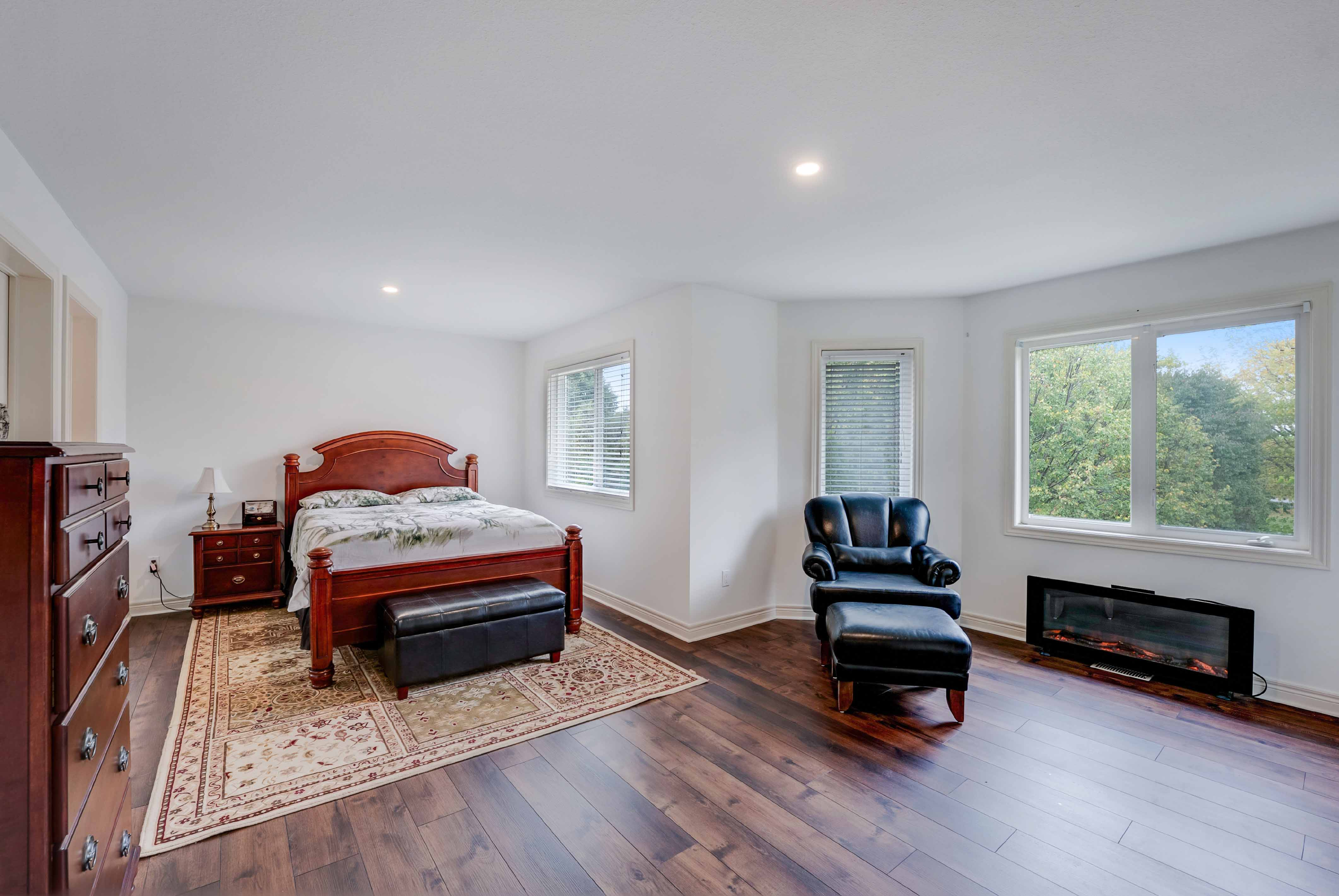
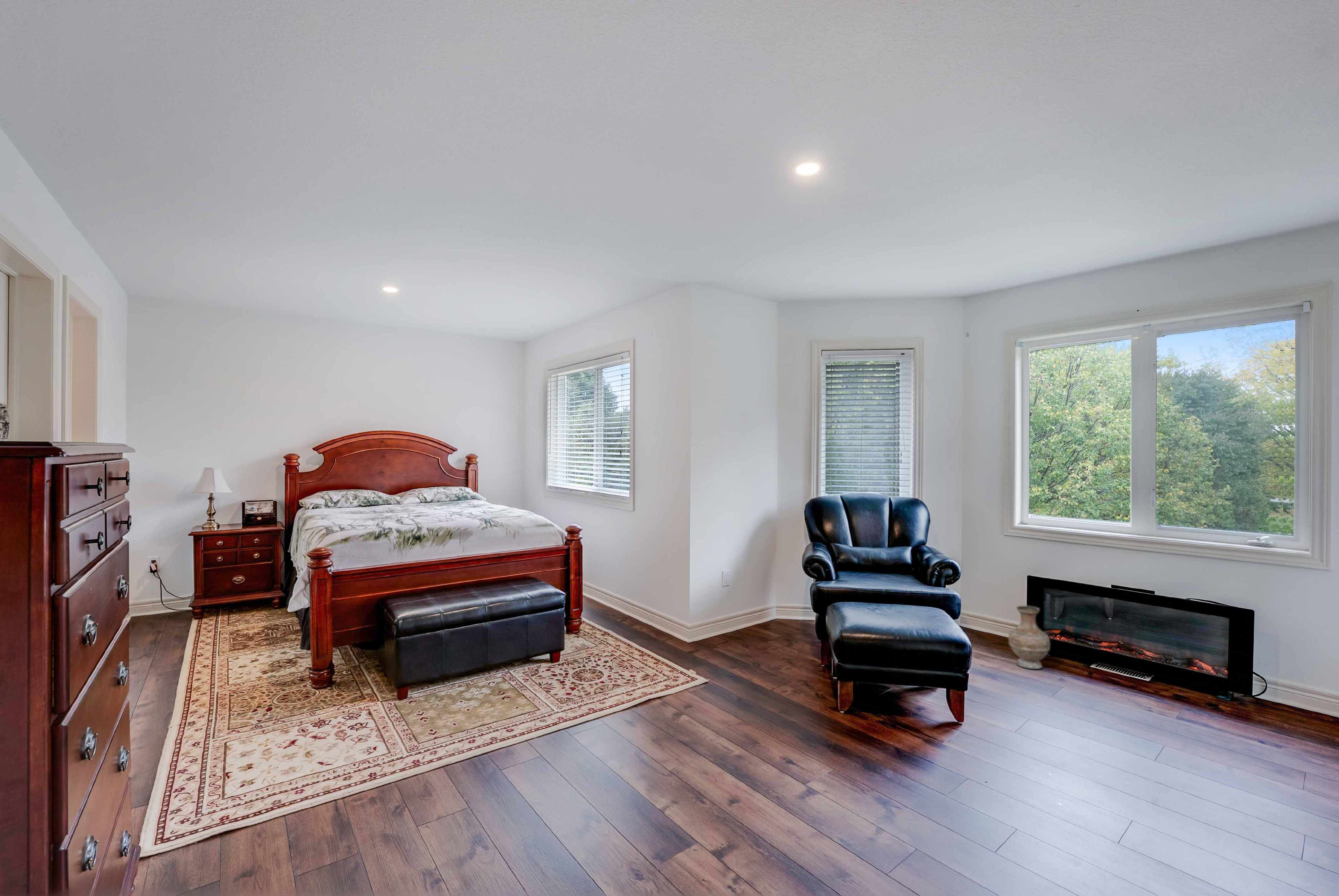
+ vase [1008,605,1050,669]
